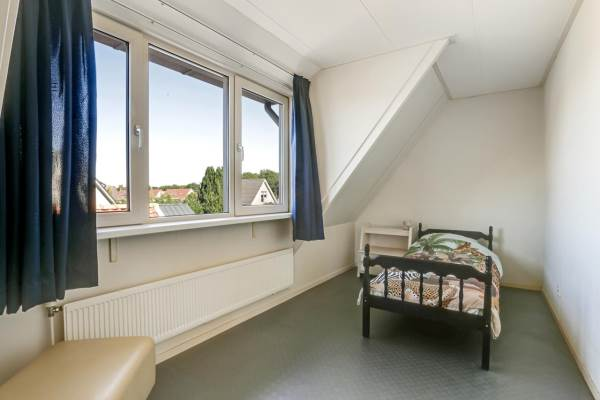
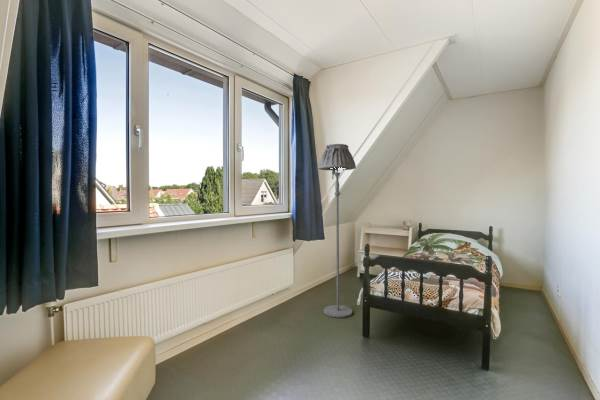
+ floor lamp [317,143,357,319]
